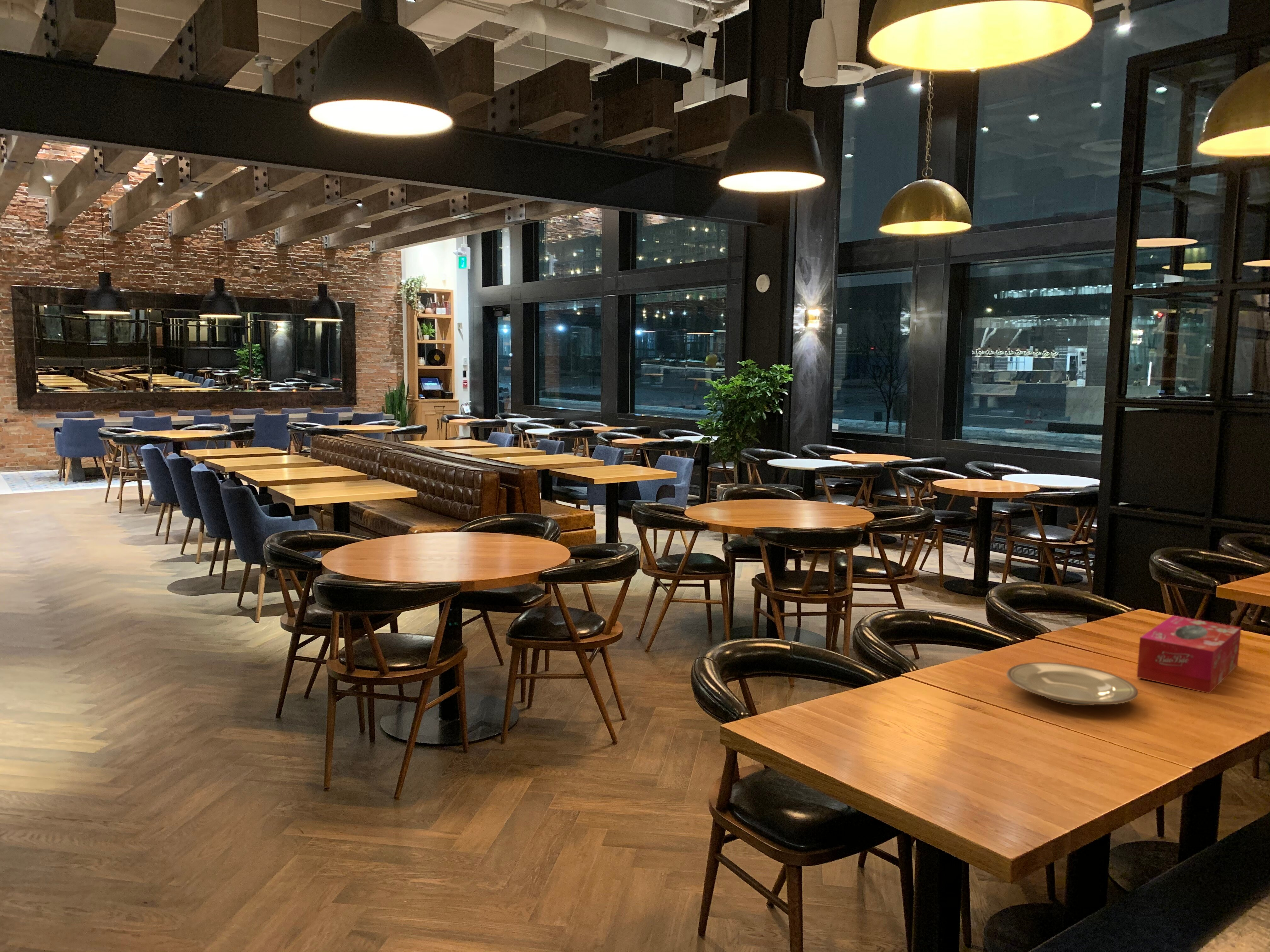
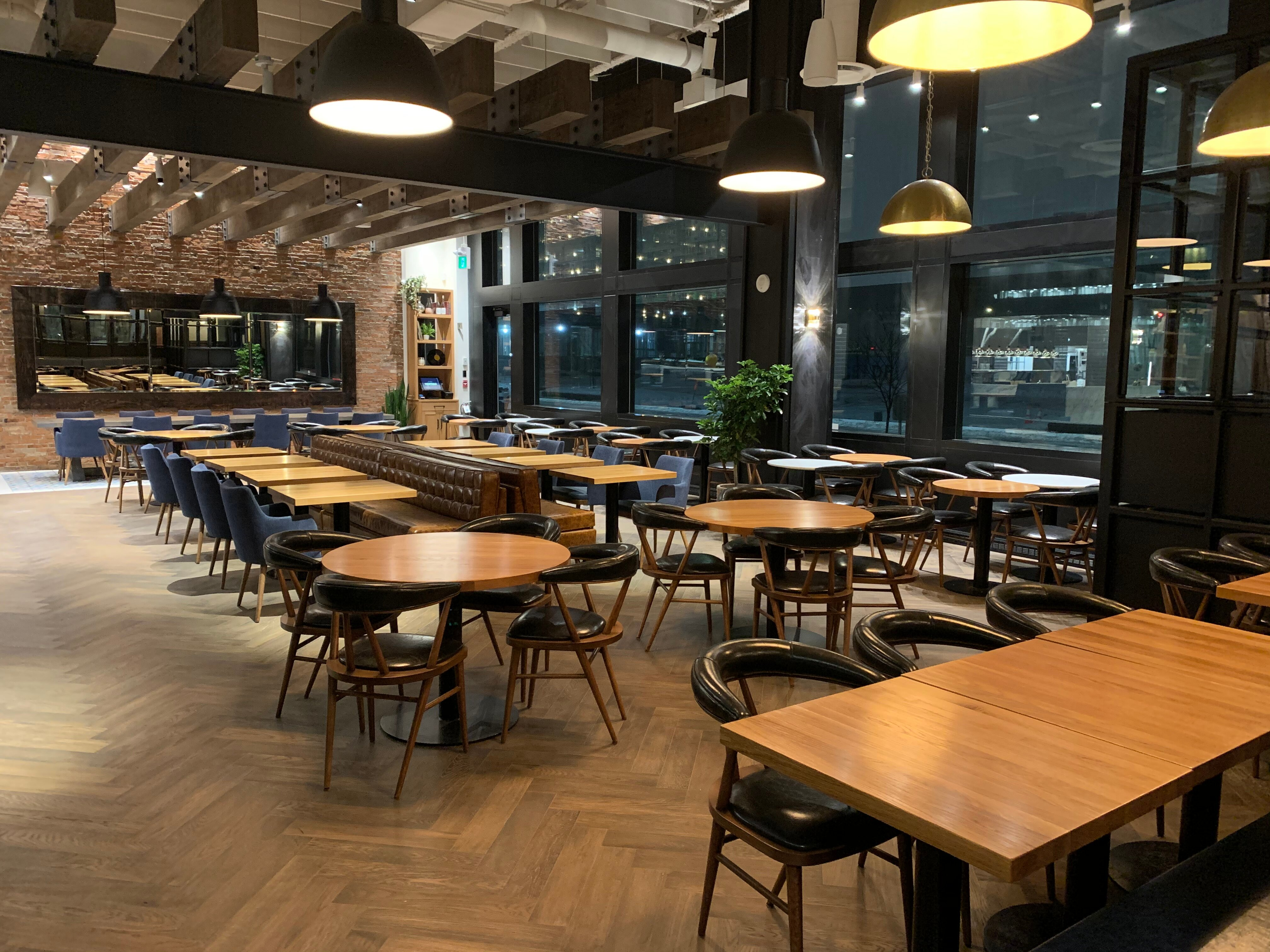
- tissue box [1136,615,1242,694]
- plate [1006,662,1139,706]
